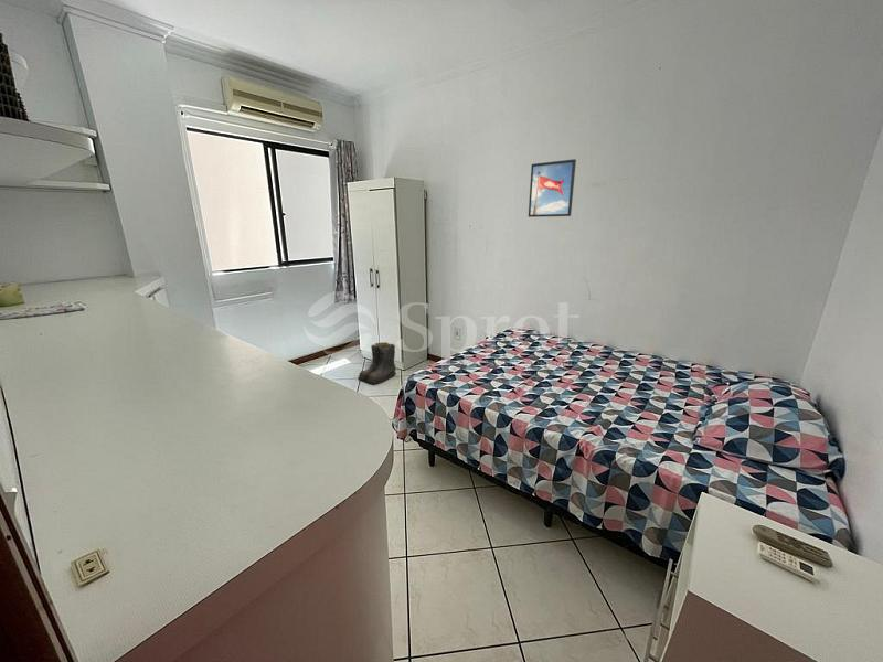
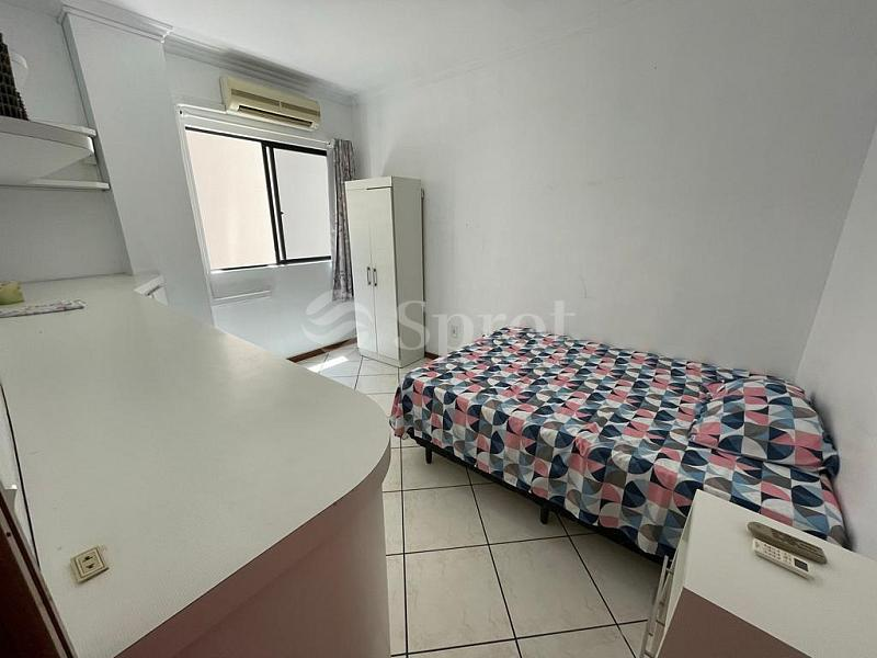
- boots [358,341,397,385]
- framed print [528,158,577,218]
